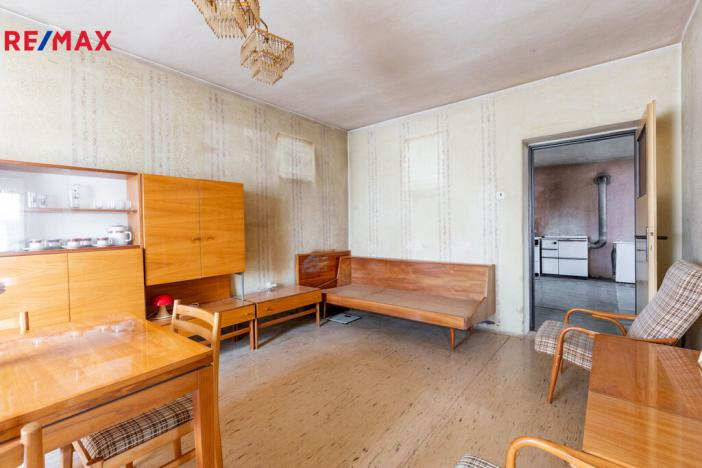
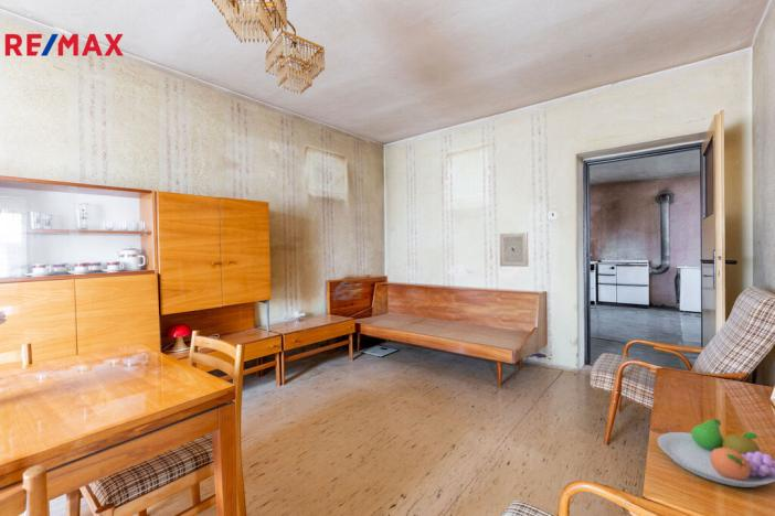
+ wall art [498,230,529,268]
+ fruit bowl [656,418,775,488]
